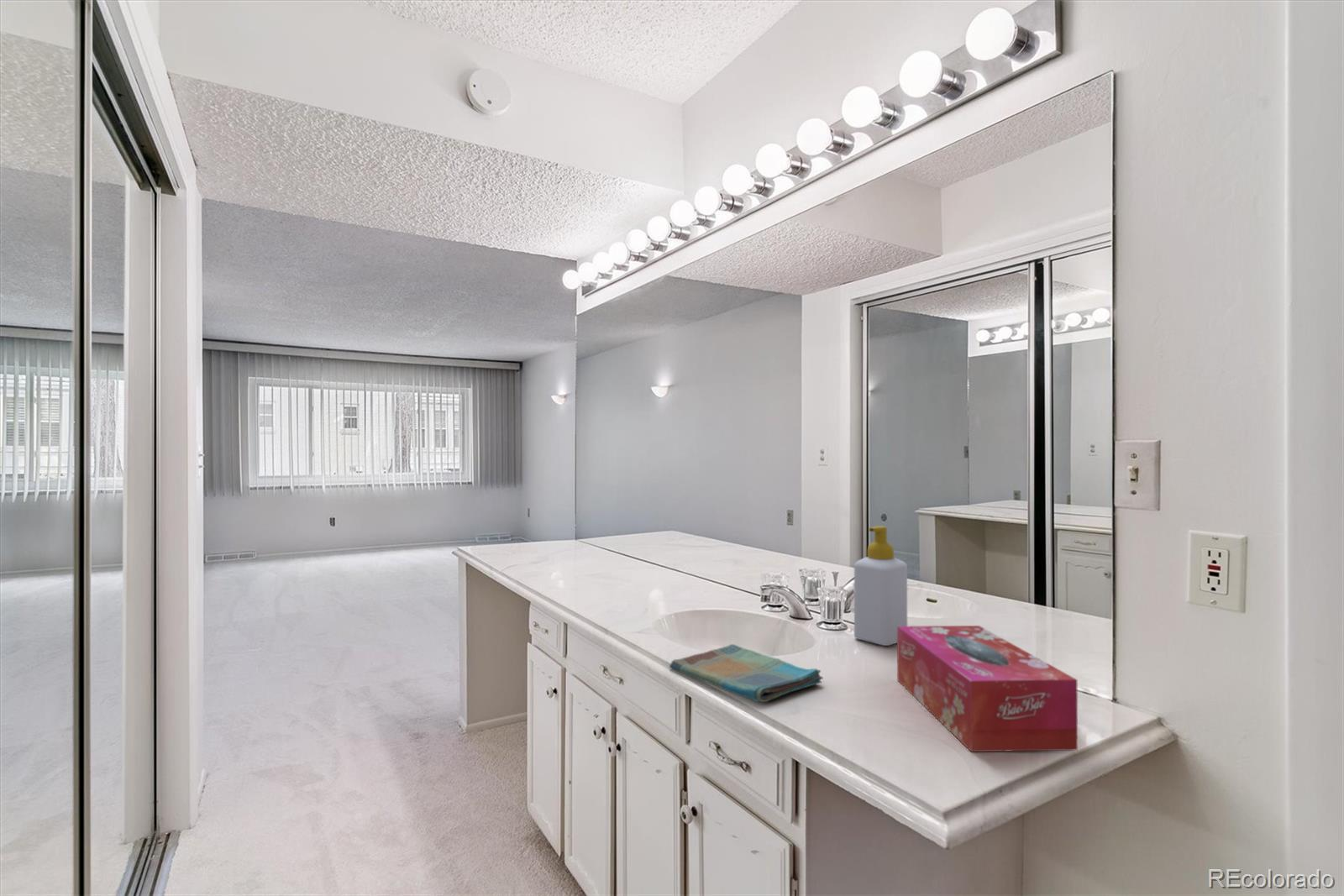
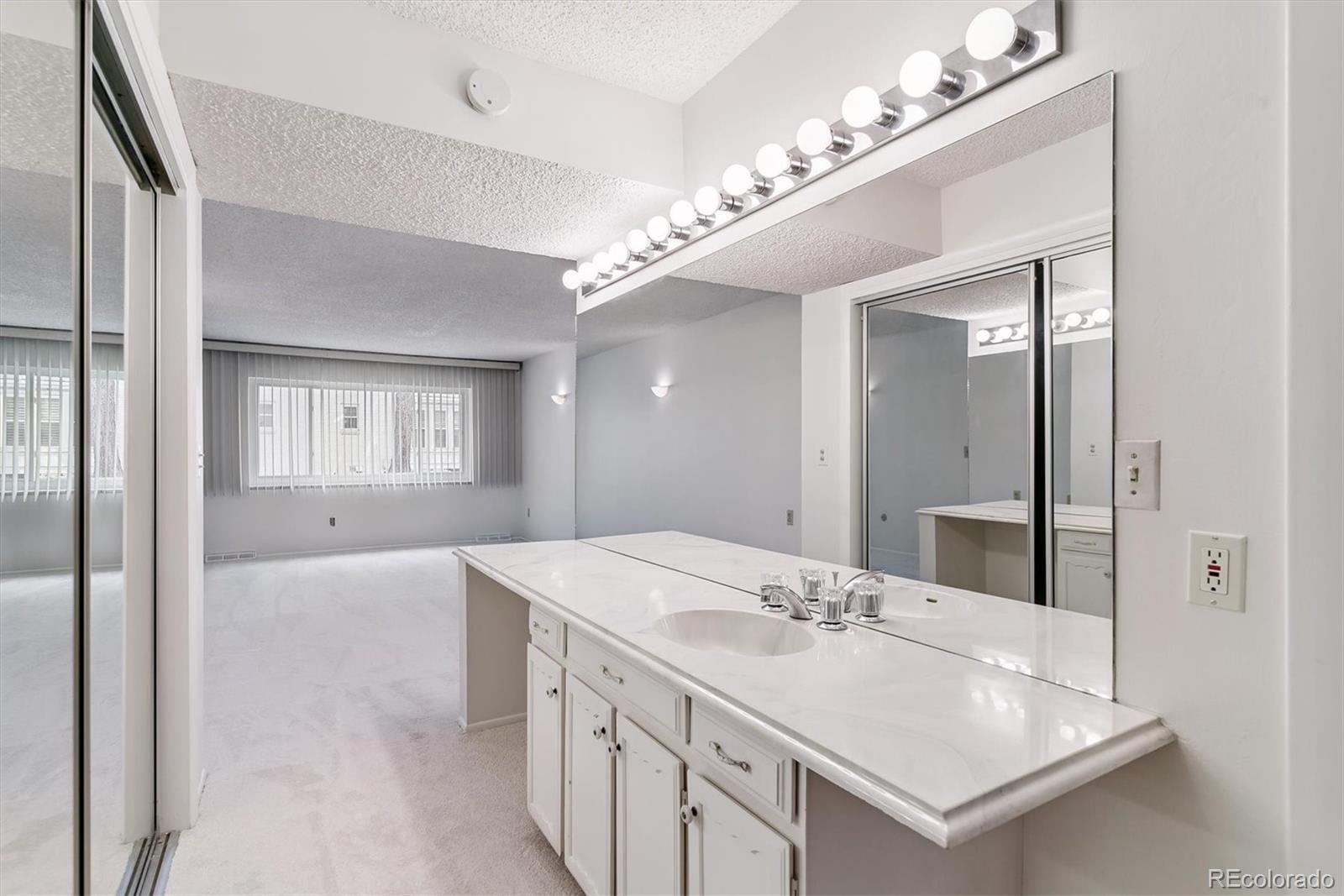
- tissue box [896,625,1079,752]
- dish towel [669,643,824,703]
- soap bottle [853,526,908,647]
